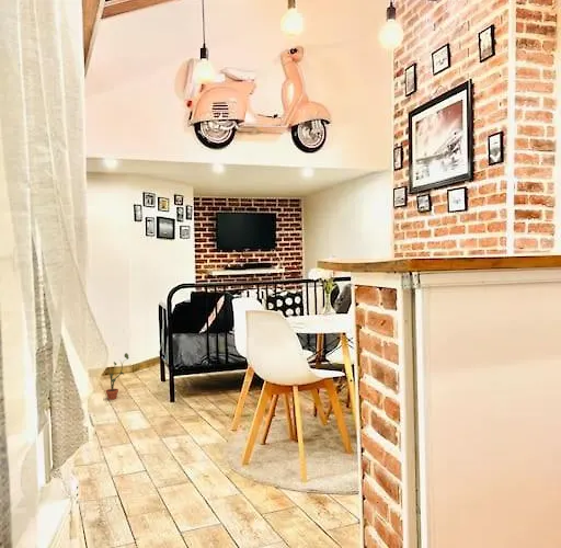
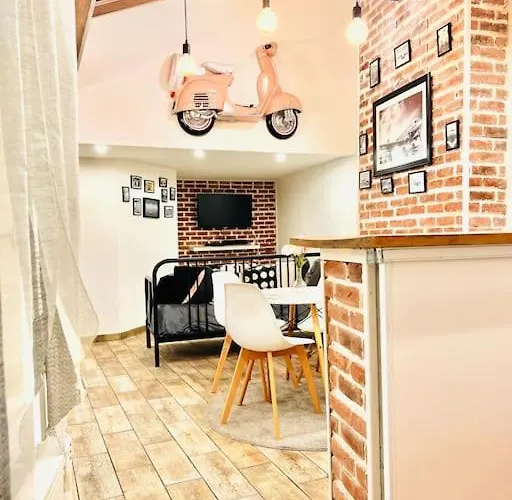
- potted plant [104,352,129,401]
